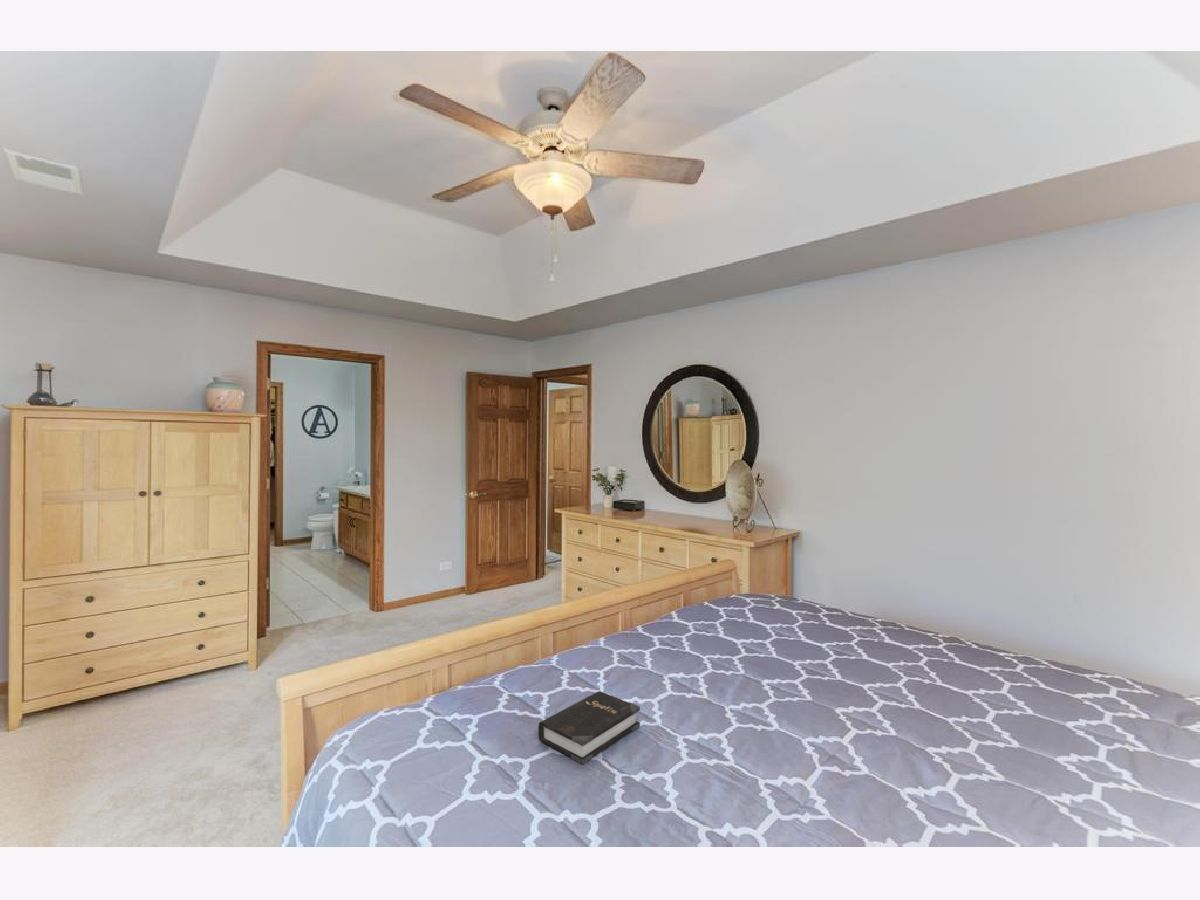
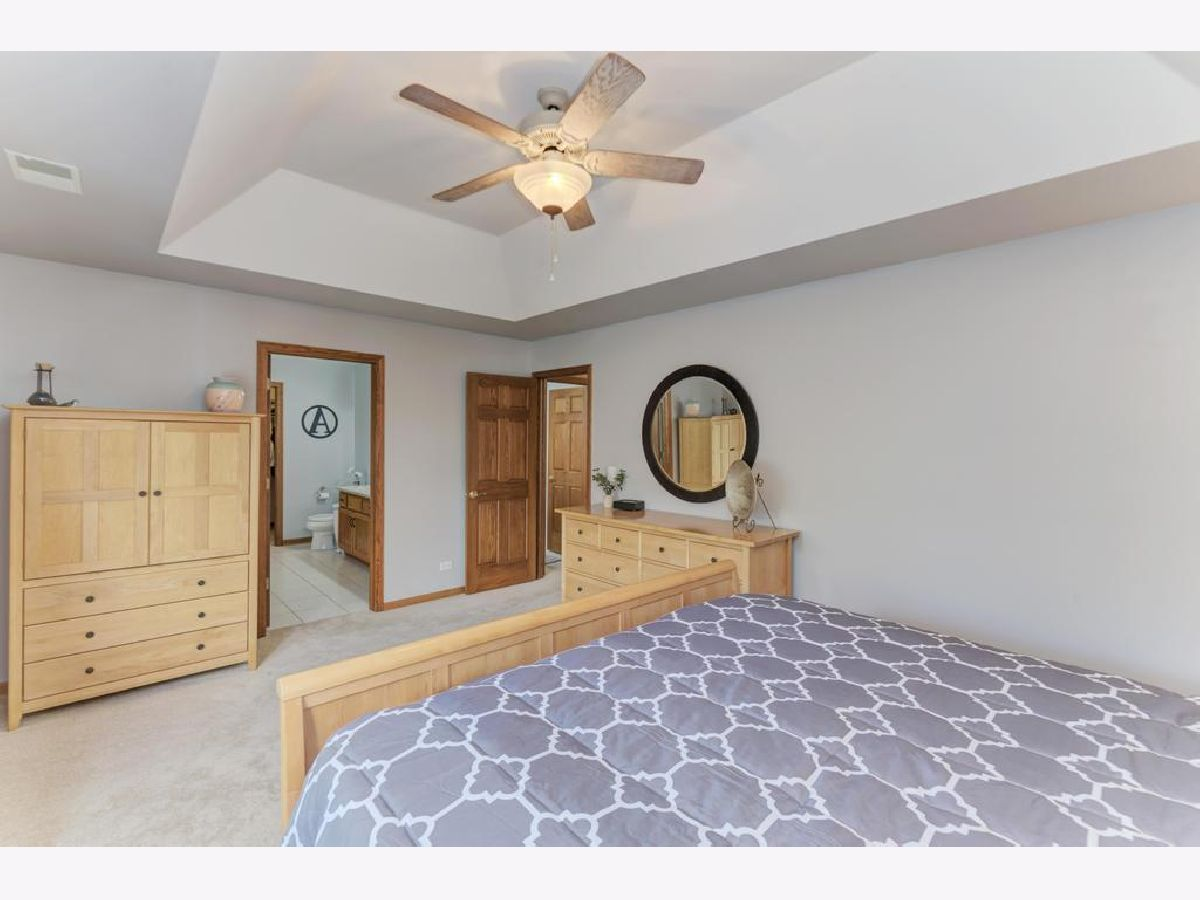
- hardback book [537,690,641,765]
